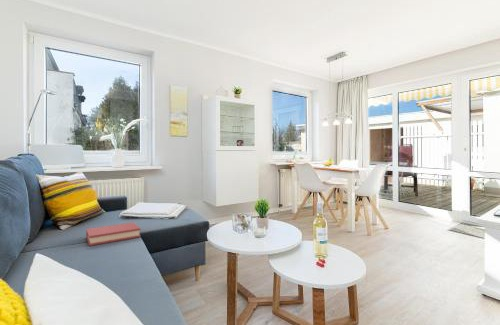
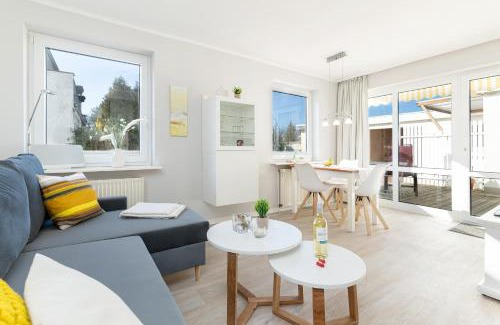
- hardback book [85,222,142,247]
